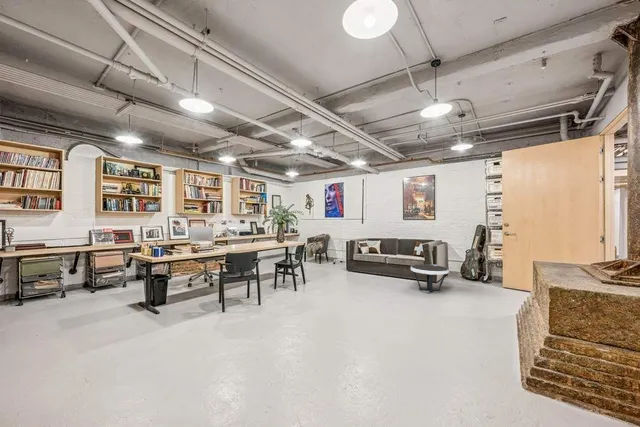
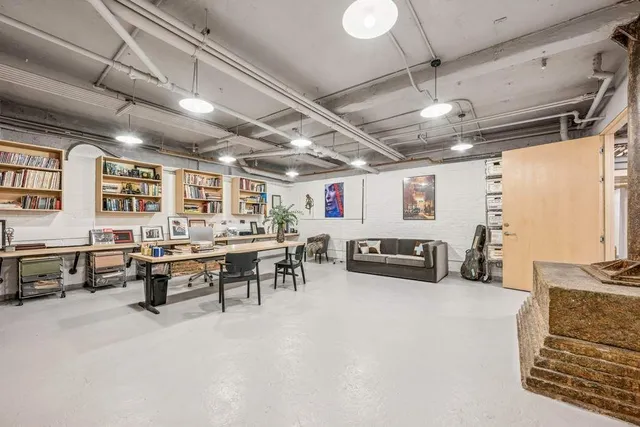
- side table [410,263,450,295]
